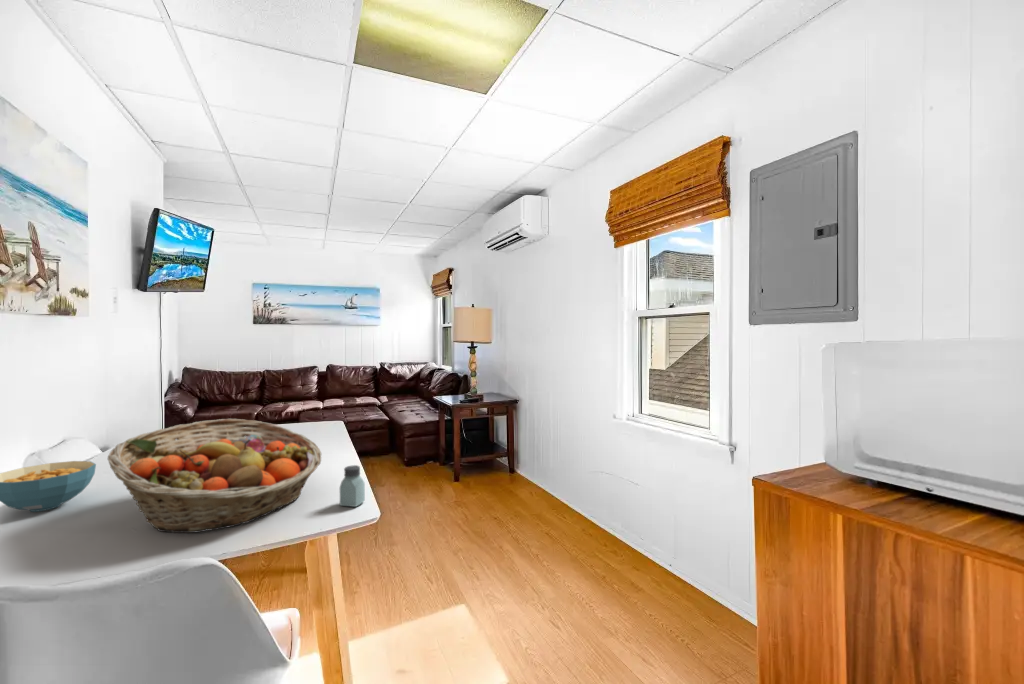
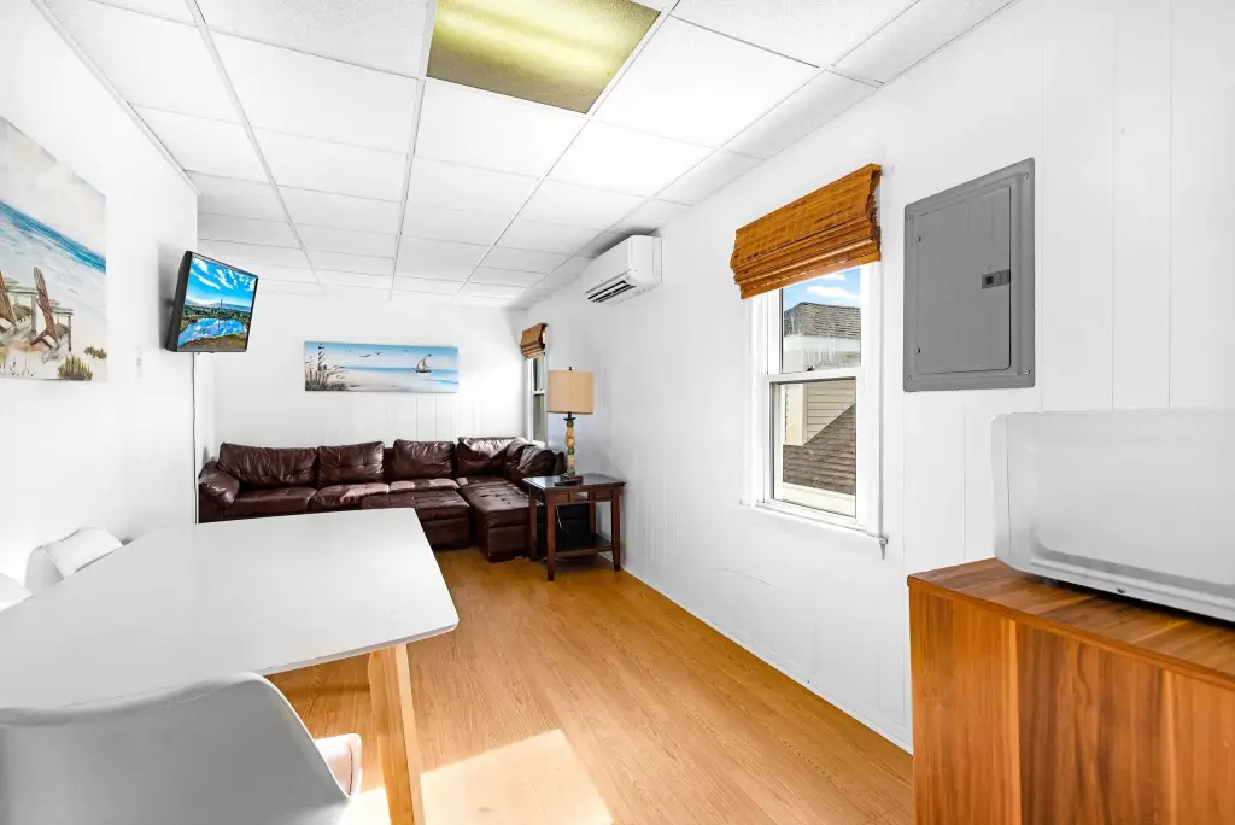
- cereal bowl [0,460,97,513]
- fruit basket [107,418,323,534]
- saltshaker [339,464,366,508]
